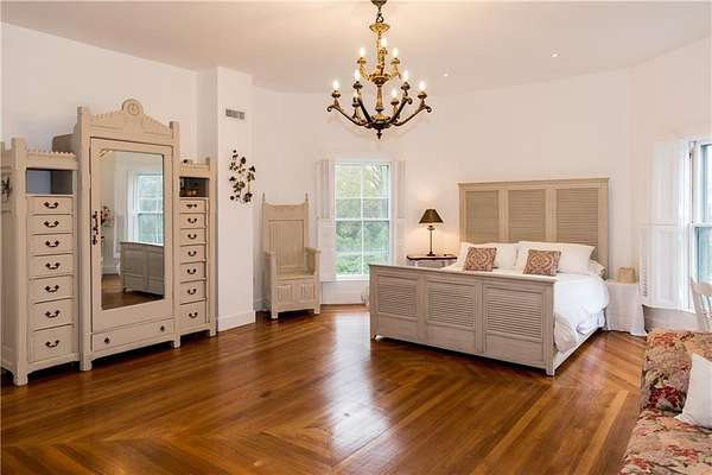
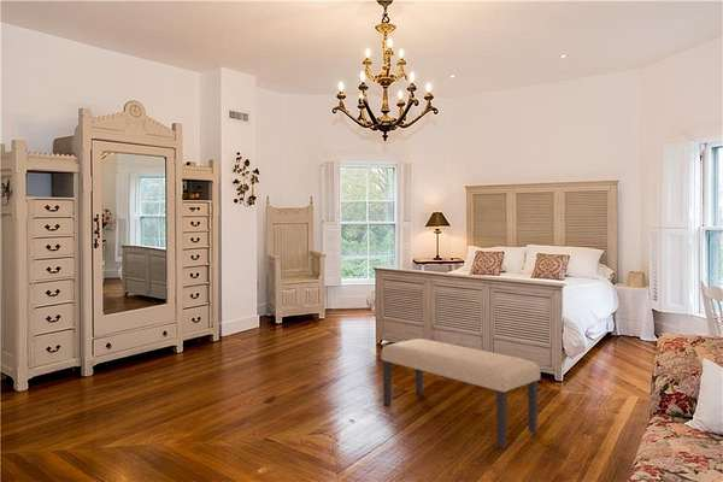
+ bench [380,337,541,449]
